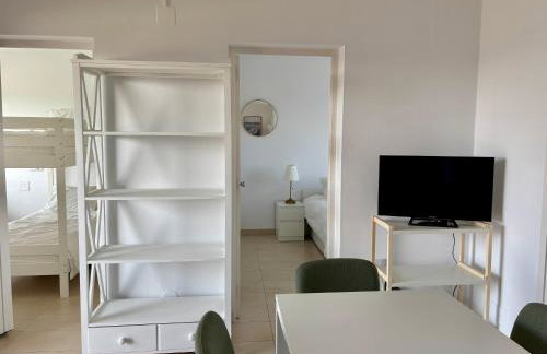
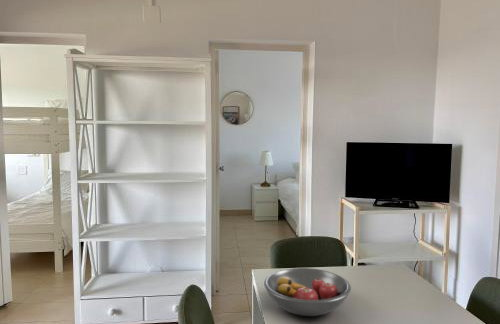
+ fruit bowl [263,267,352,317]
